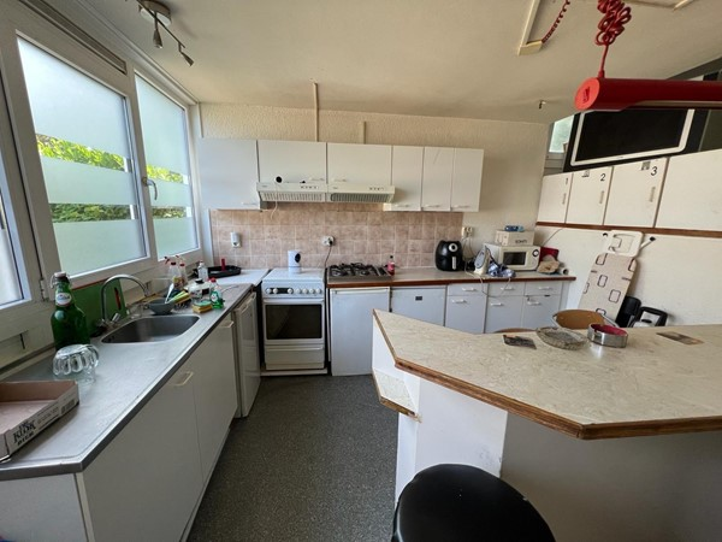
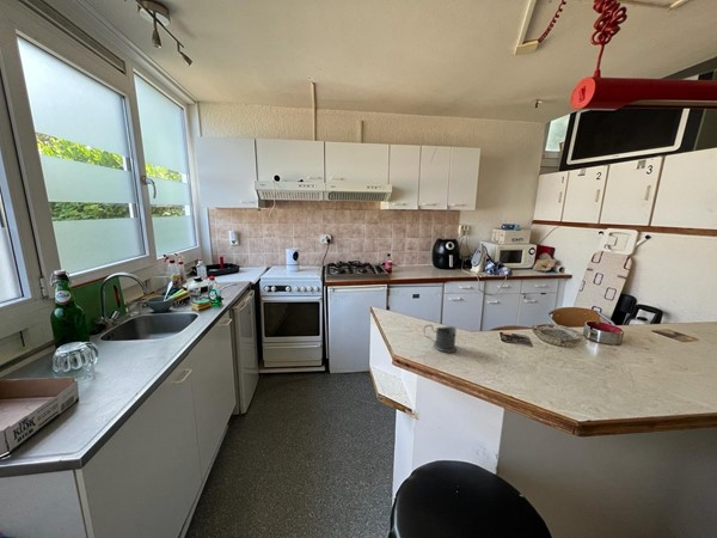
+ mug [422,324,458,353]
